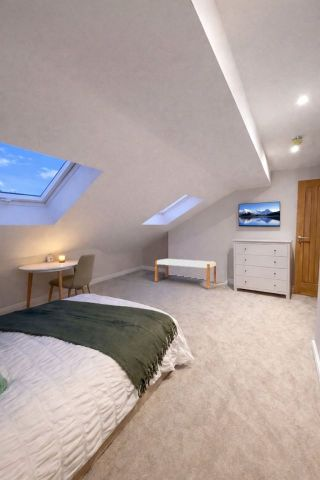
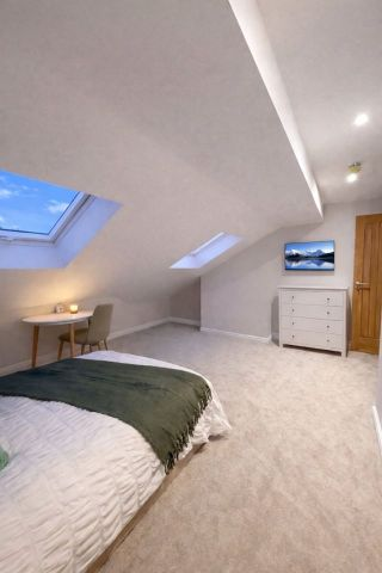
- bench [154,258,218,289]
